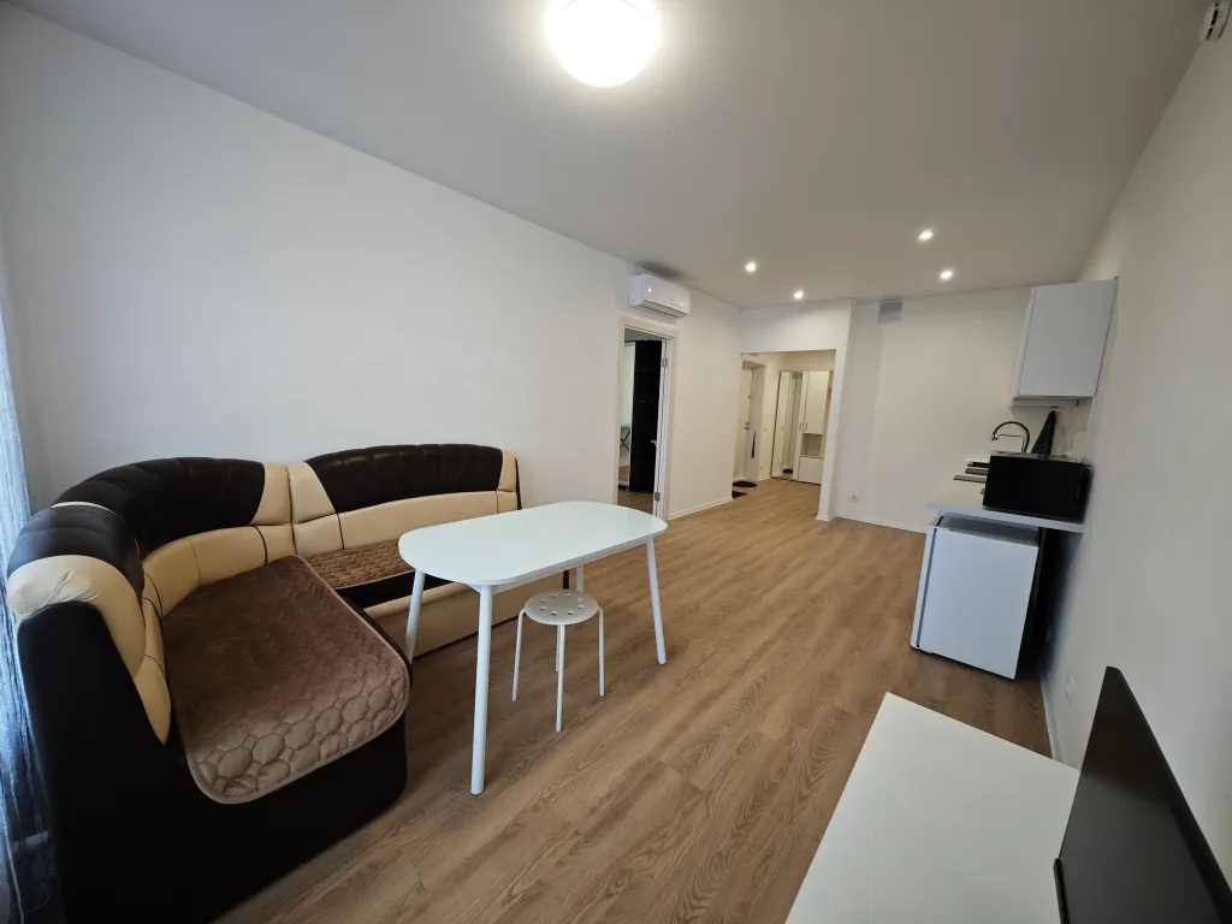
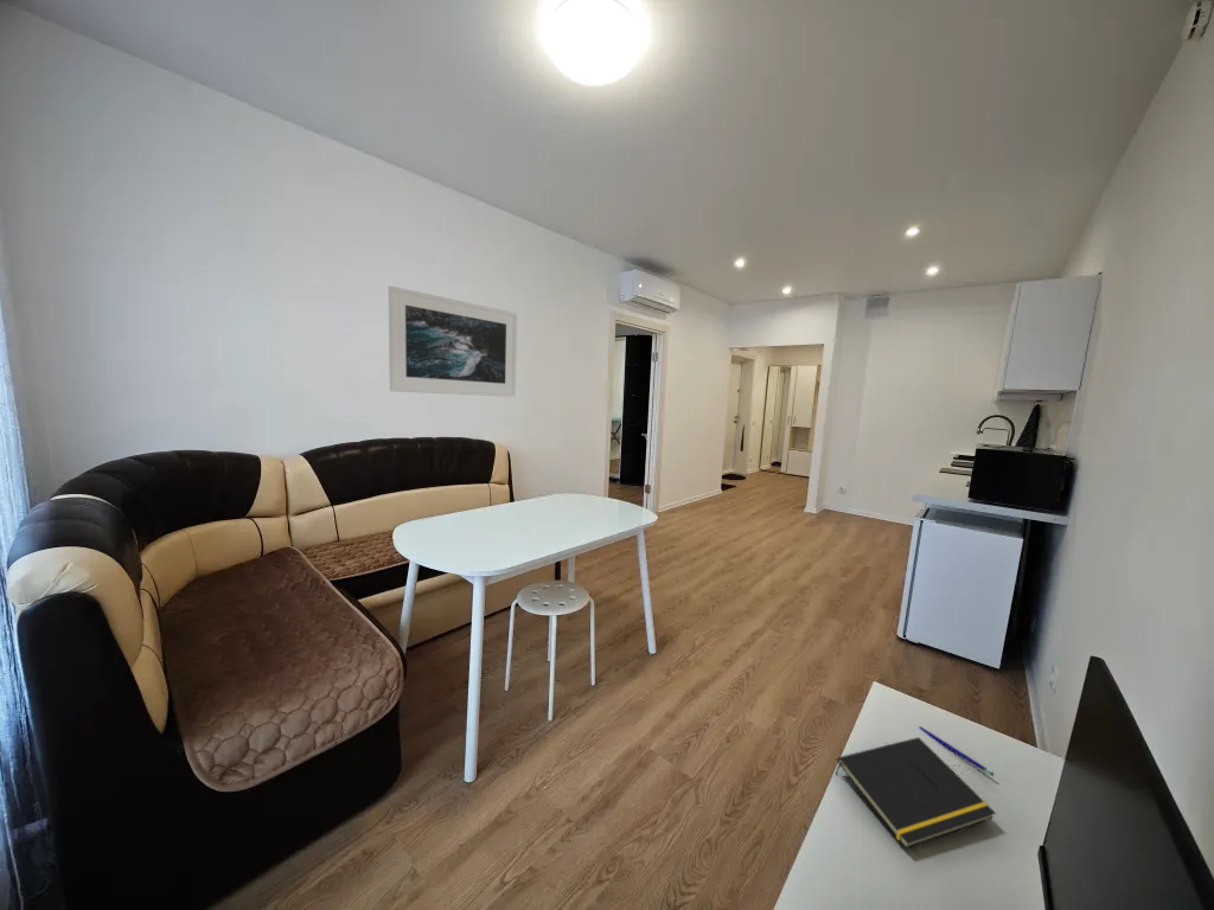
+ notepad [835,736,997,850]
+ pen [918,725,995,777]
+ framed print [388,284,518,398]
